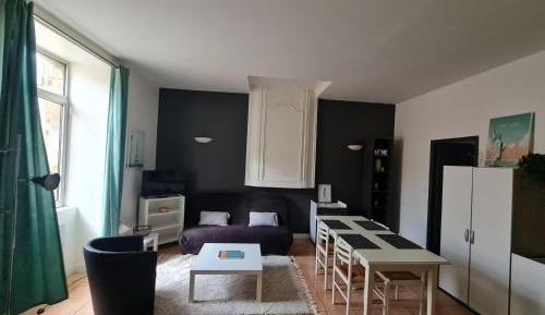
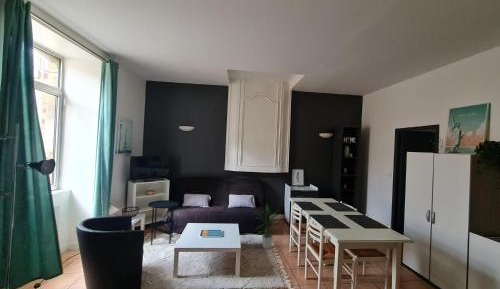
+ indoor plant [254,203,285,250]
+ side table [147,199,180,246]
